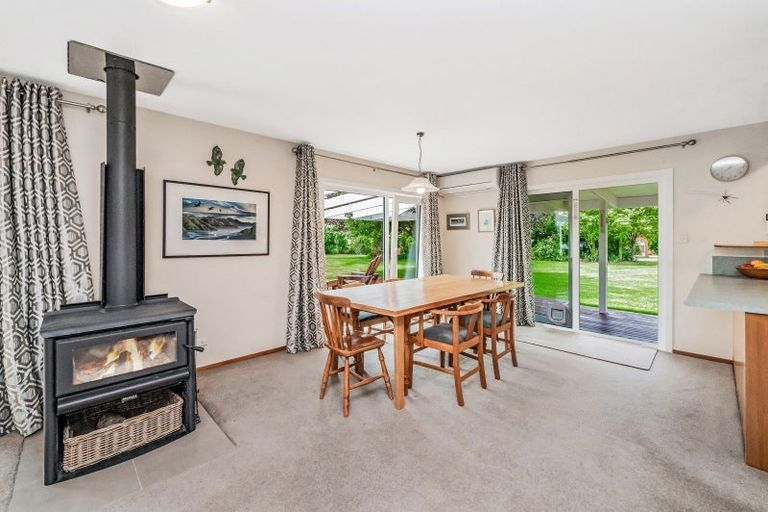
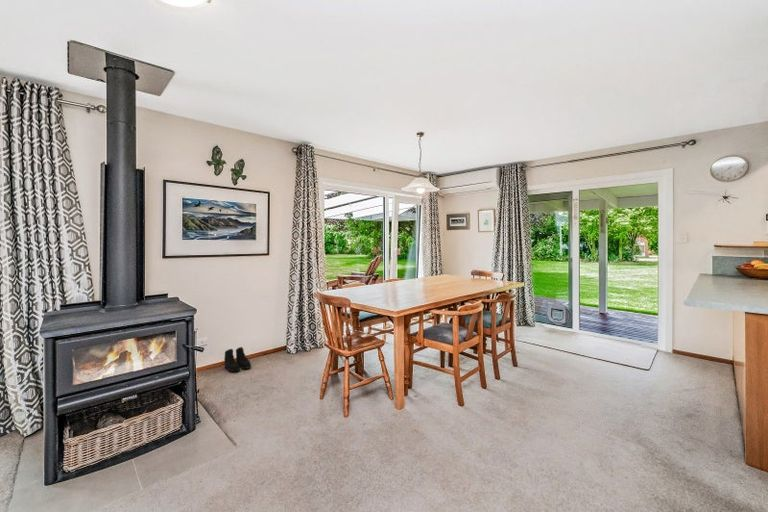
+ boots [223,346,252,373]
